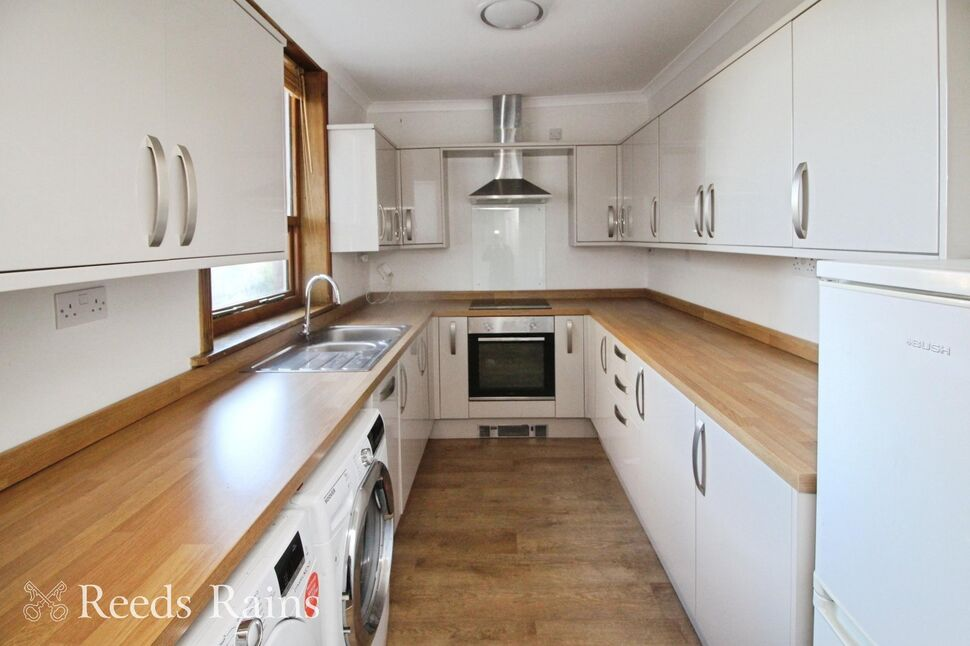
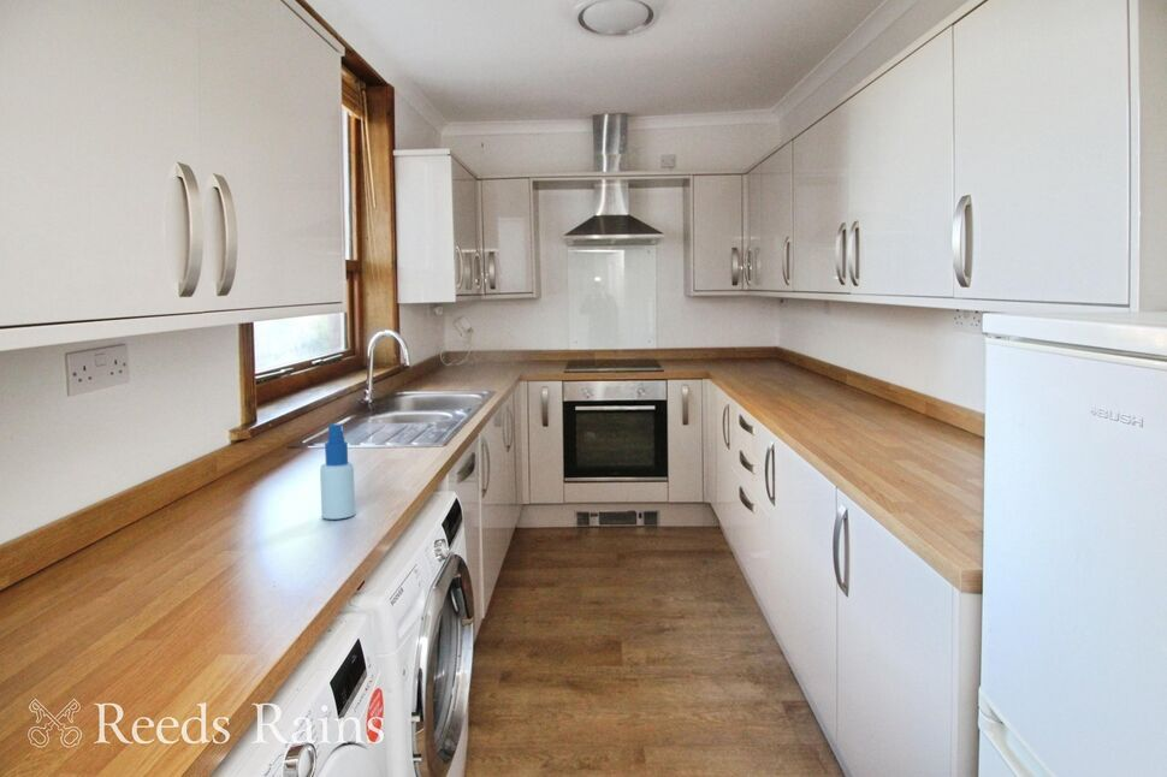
+ spray bottle [319,423,356,521]
